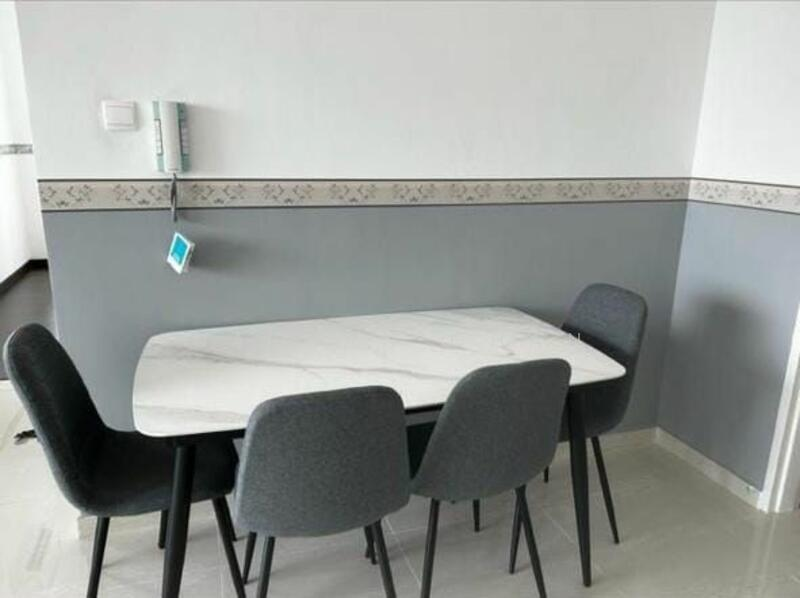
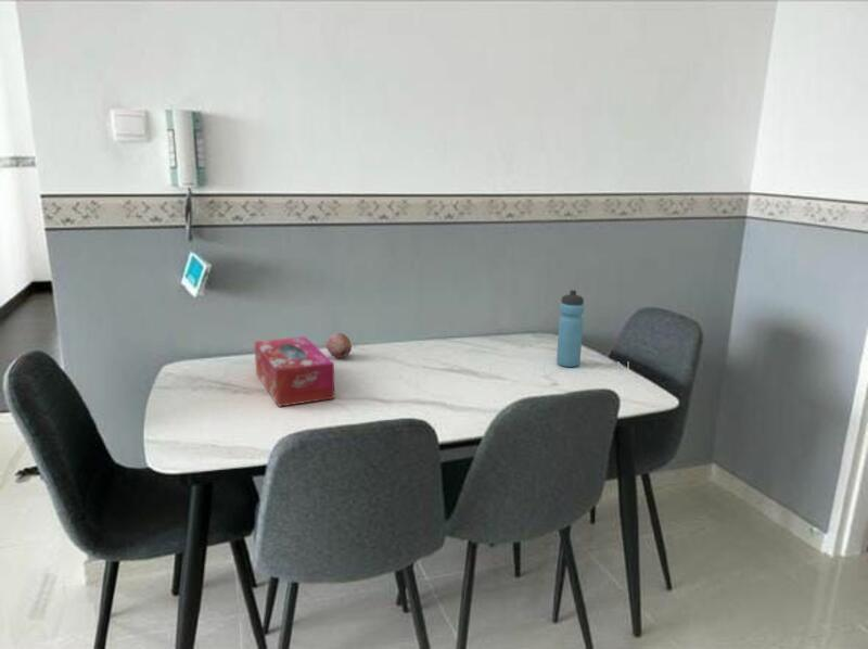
+ water bottle [556,289,585,368]
+ tissue box [254,335,335,408]
+ fruit [326,332,353,359]
